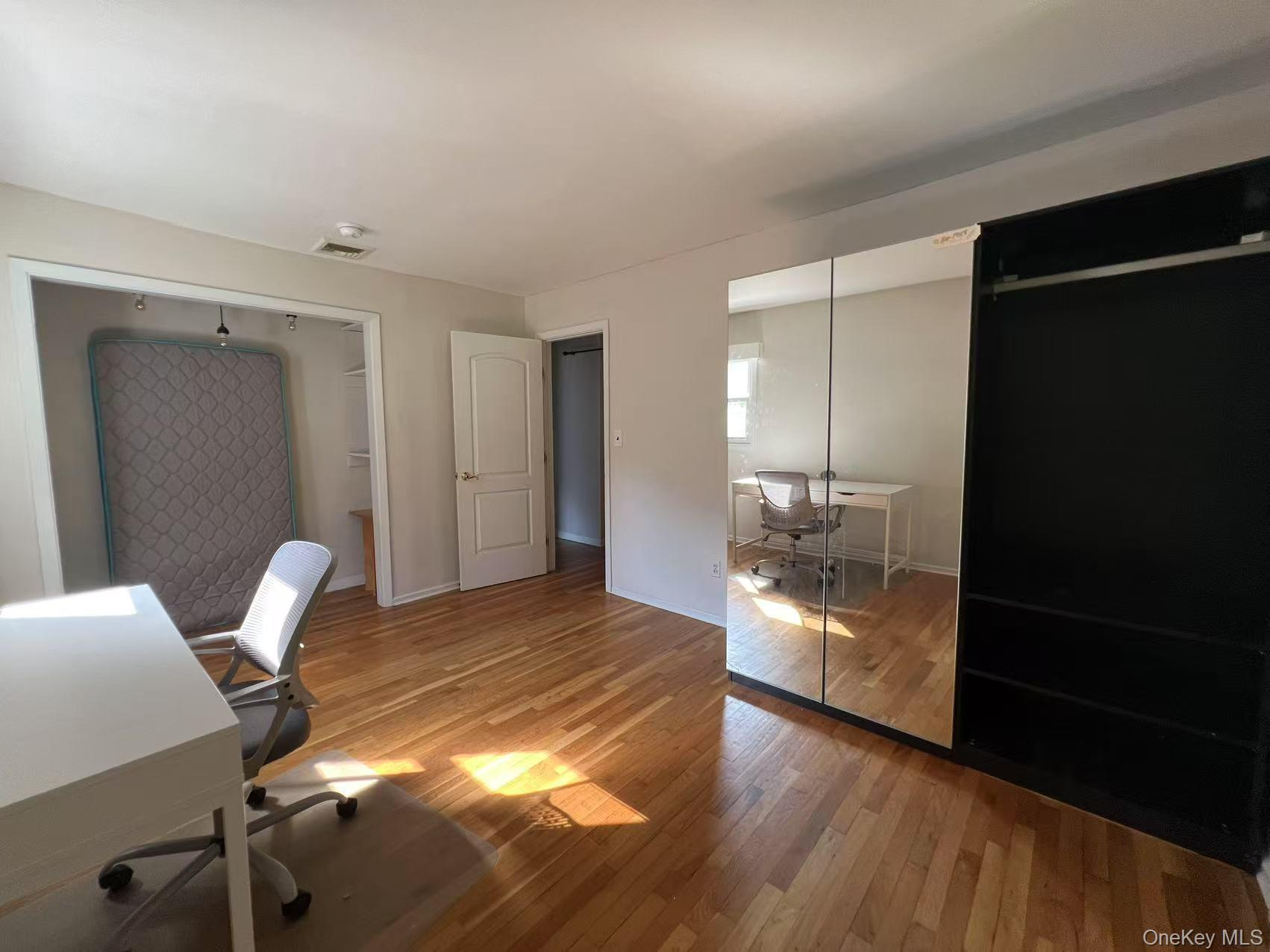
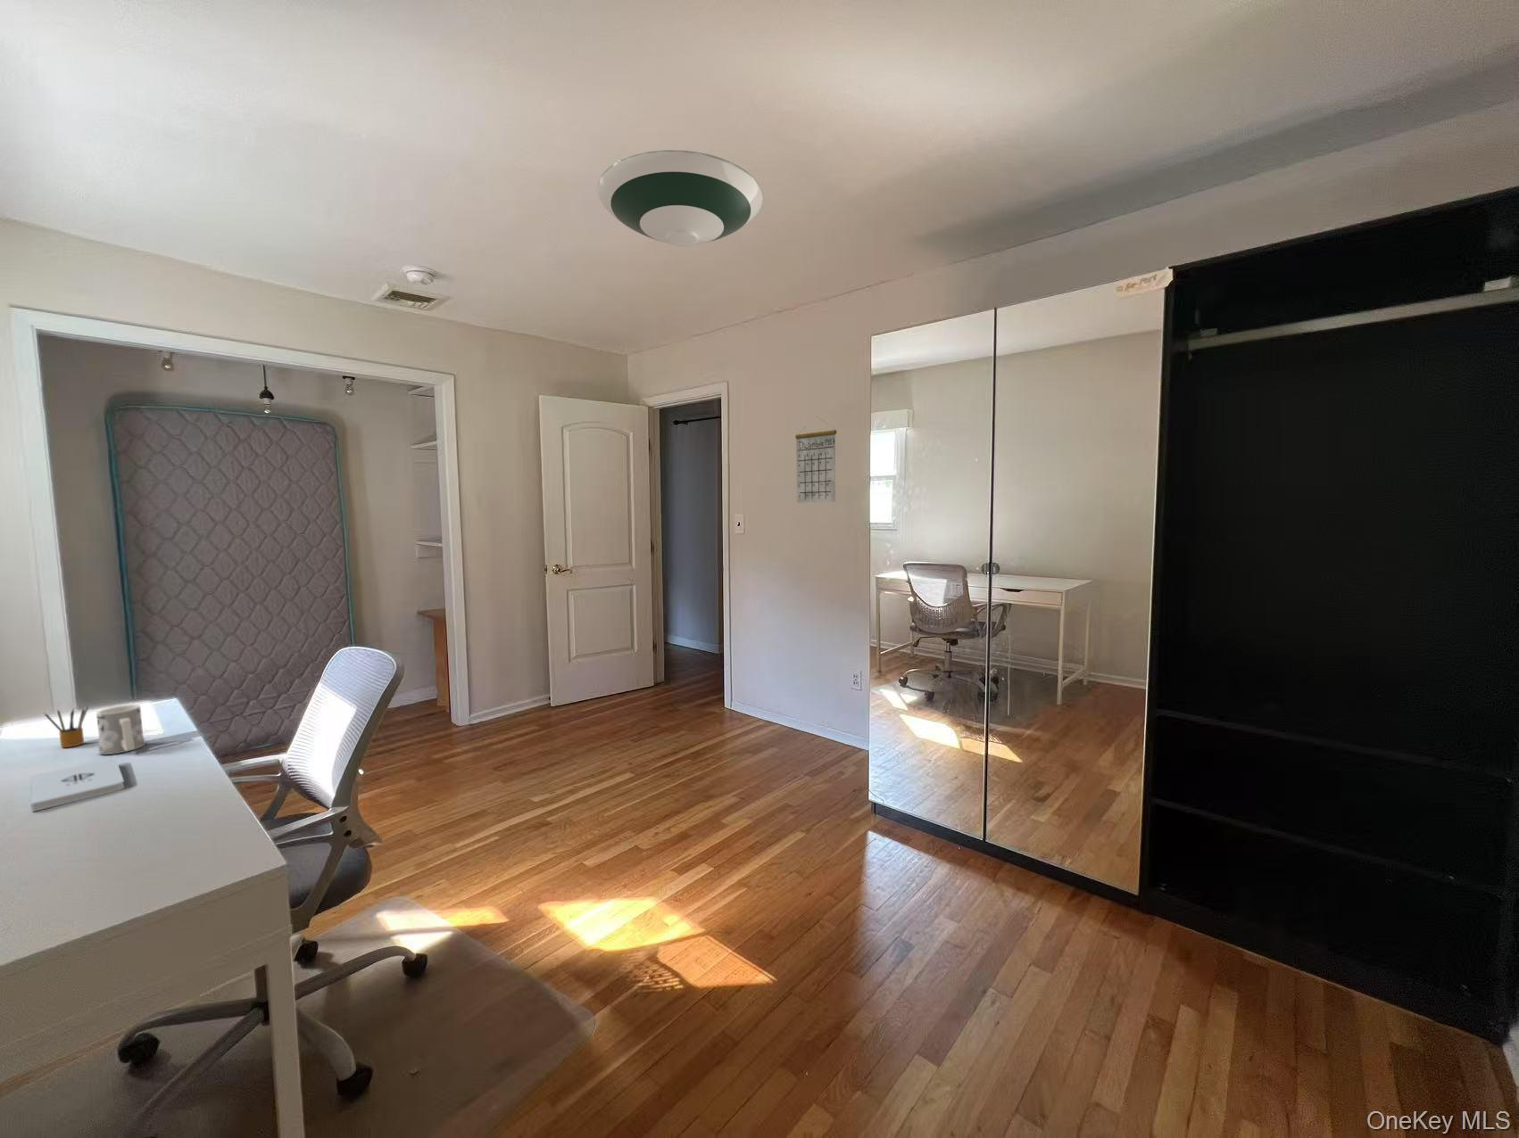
+ pencil box [43,704,90,748]
+ mug [96,704,147,755]
+ calendar [794,416,837,504]
+ notepad [30,758,124,813]
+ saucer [597,149,764,247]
